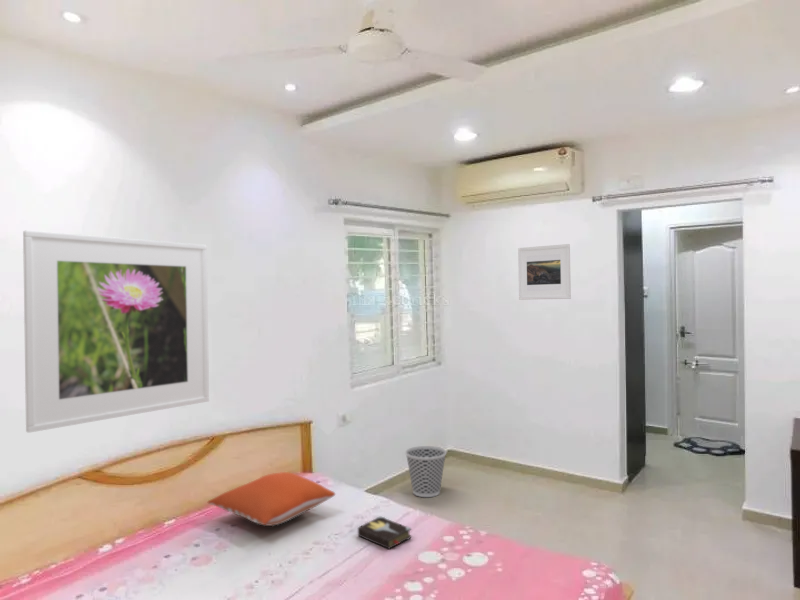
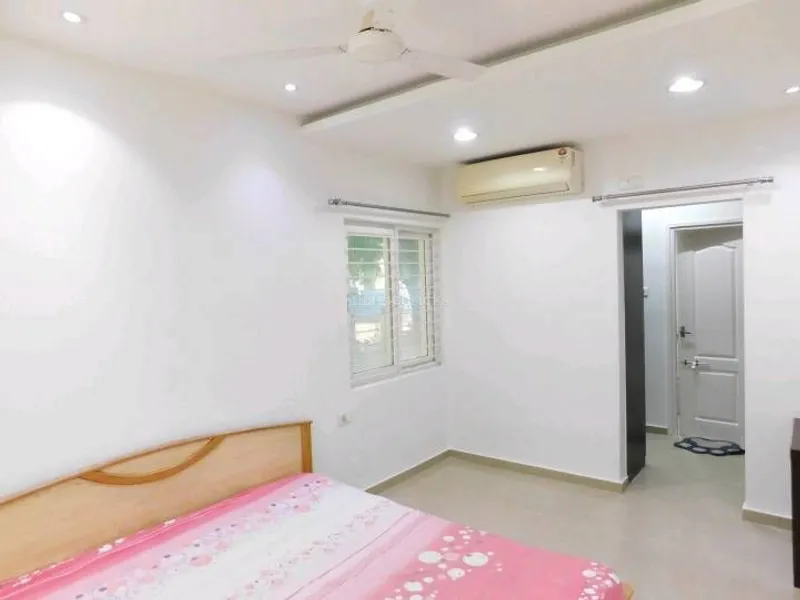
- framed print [22,230,210,434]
- pillow [207,471,336,527]
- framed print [517,243,572,301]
- hardback book [357,515,413,550]
- wastebasket [404,445,448,498]
